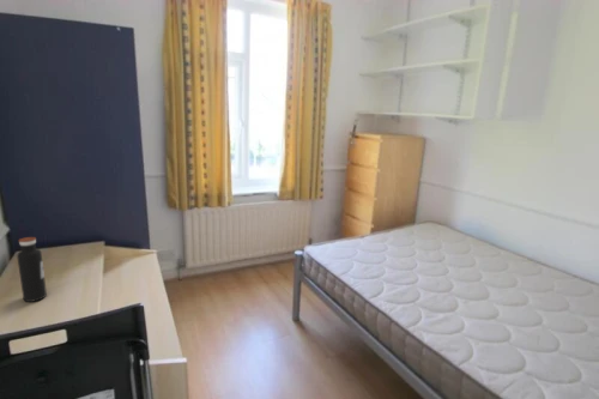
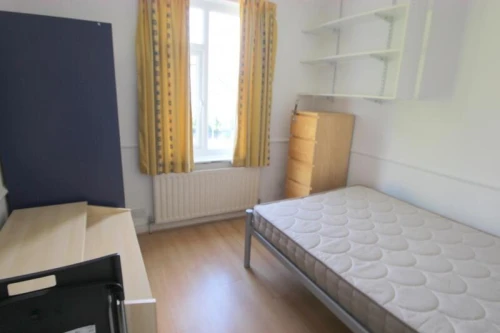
- water bottle [16,236,48,303]
